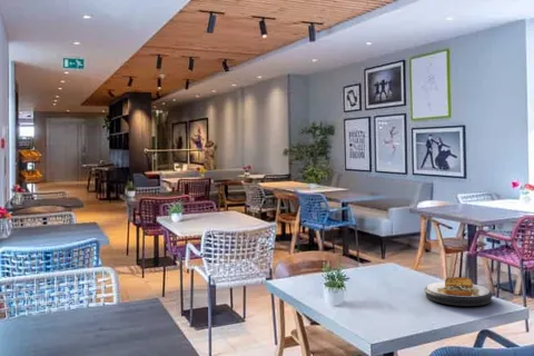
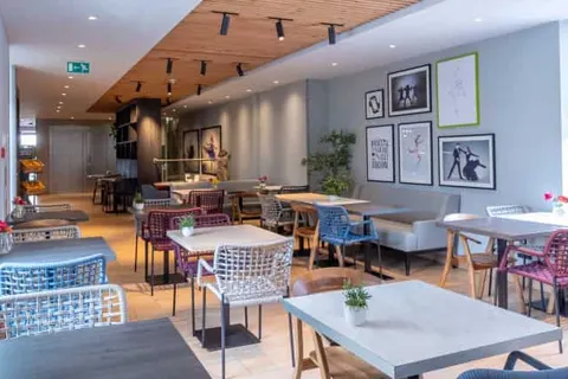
- plate [423,276,494,307]
